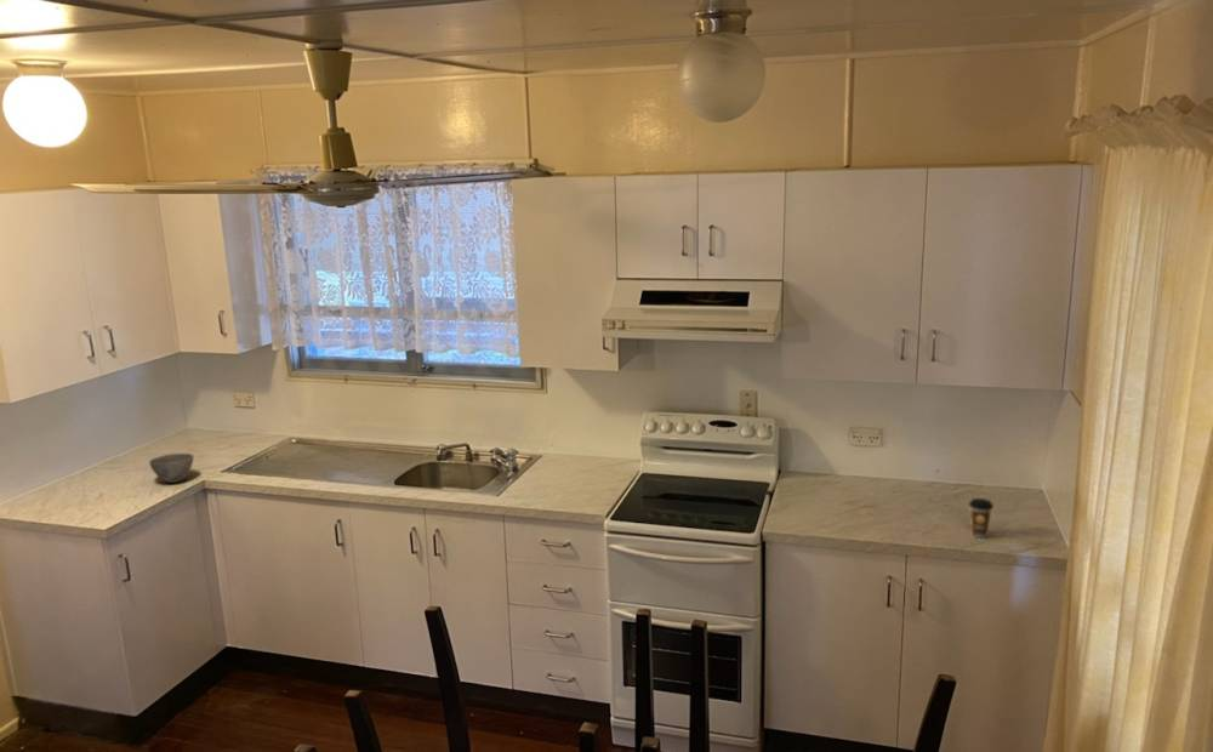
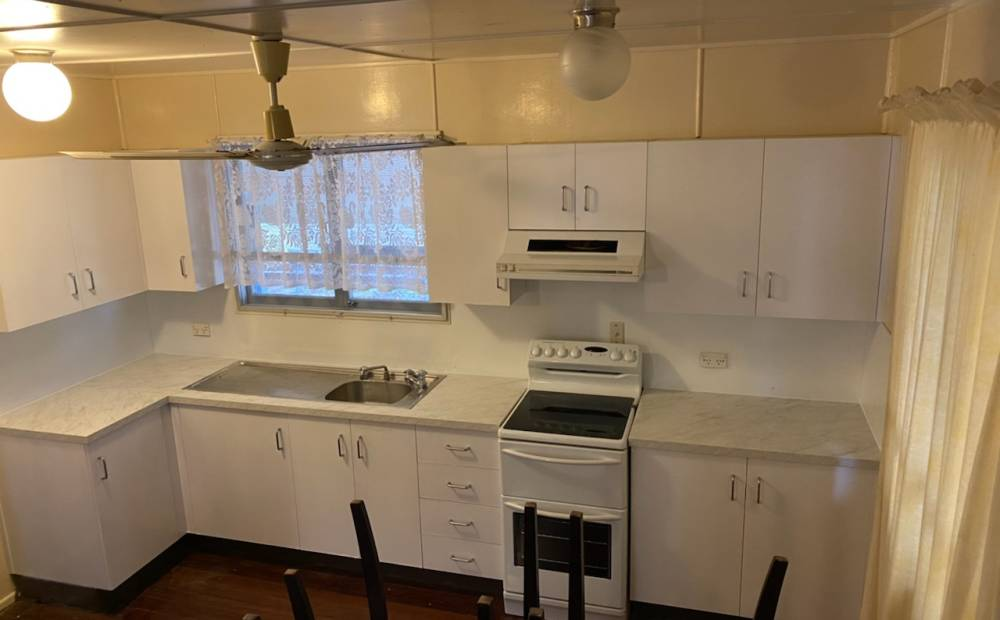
- bowl [148,452,194,484]
- coffee cup [968,497,995,539]
